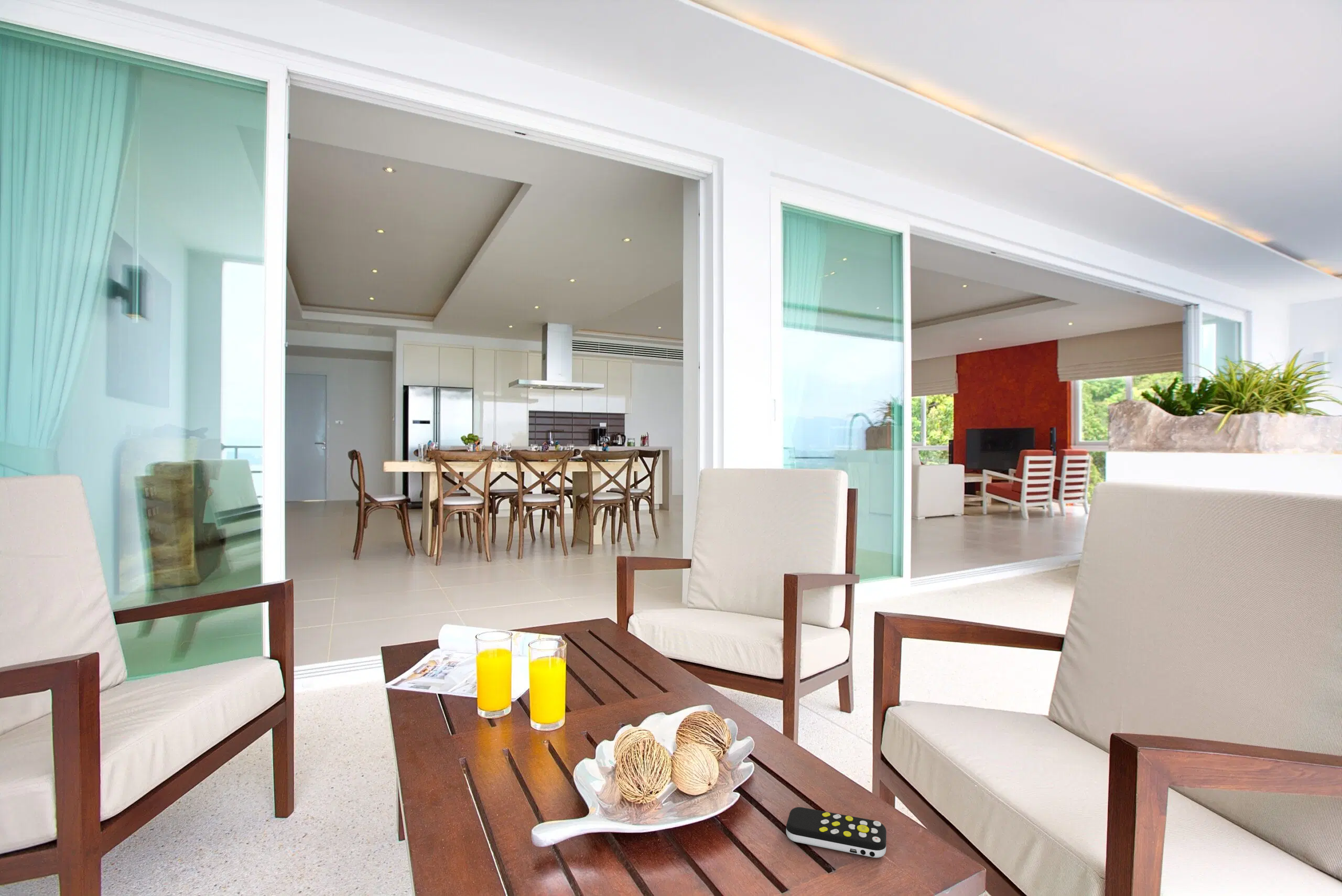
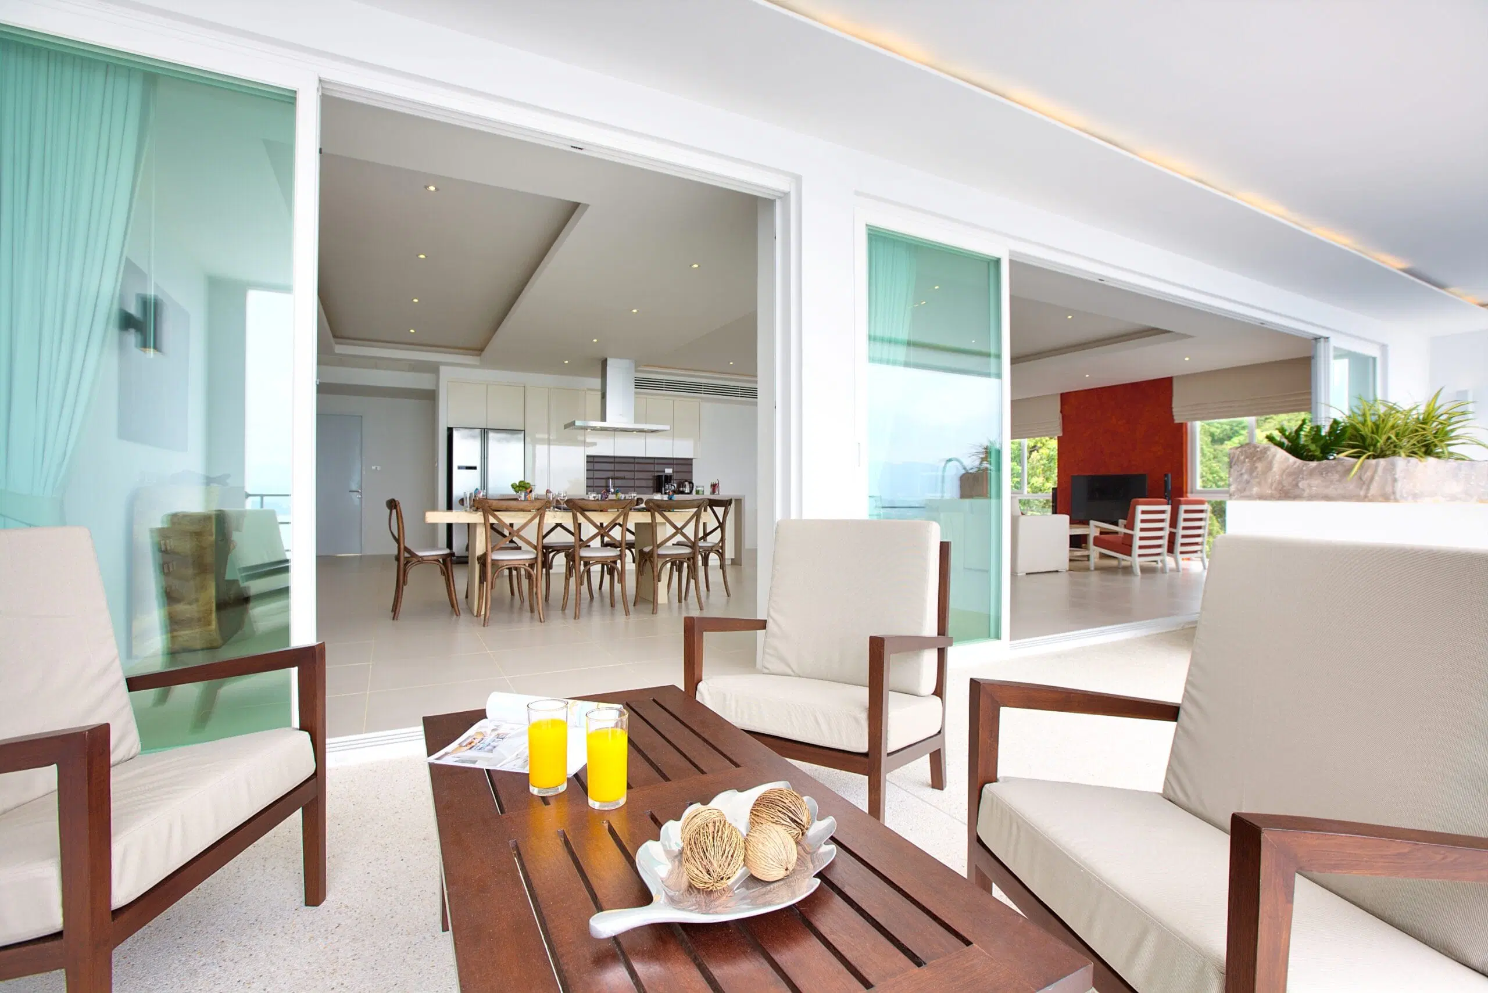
- remote control [786,806,887,858]
